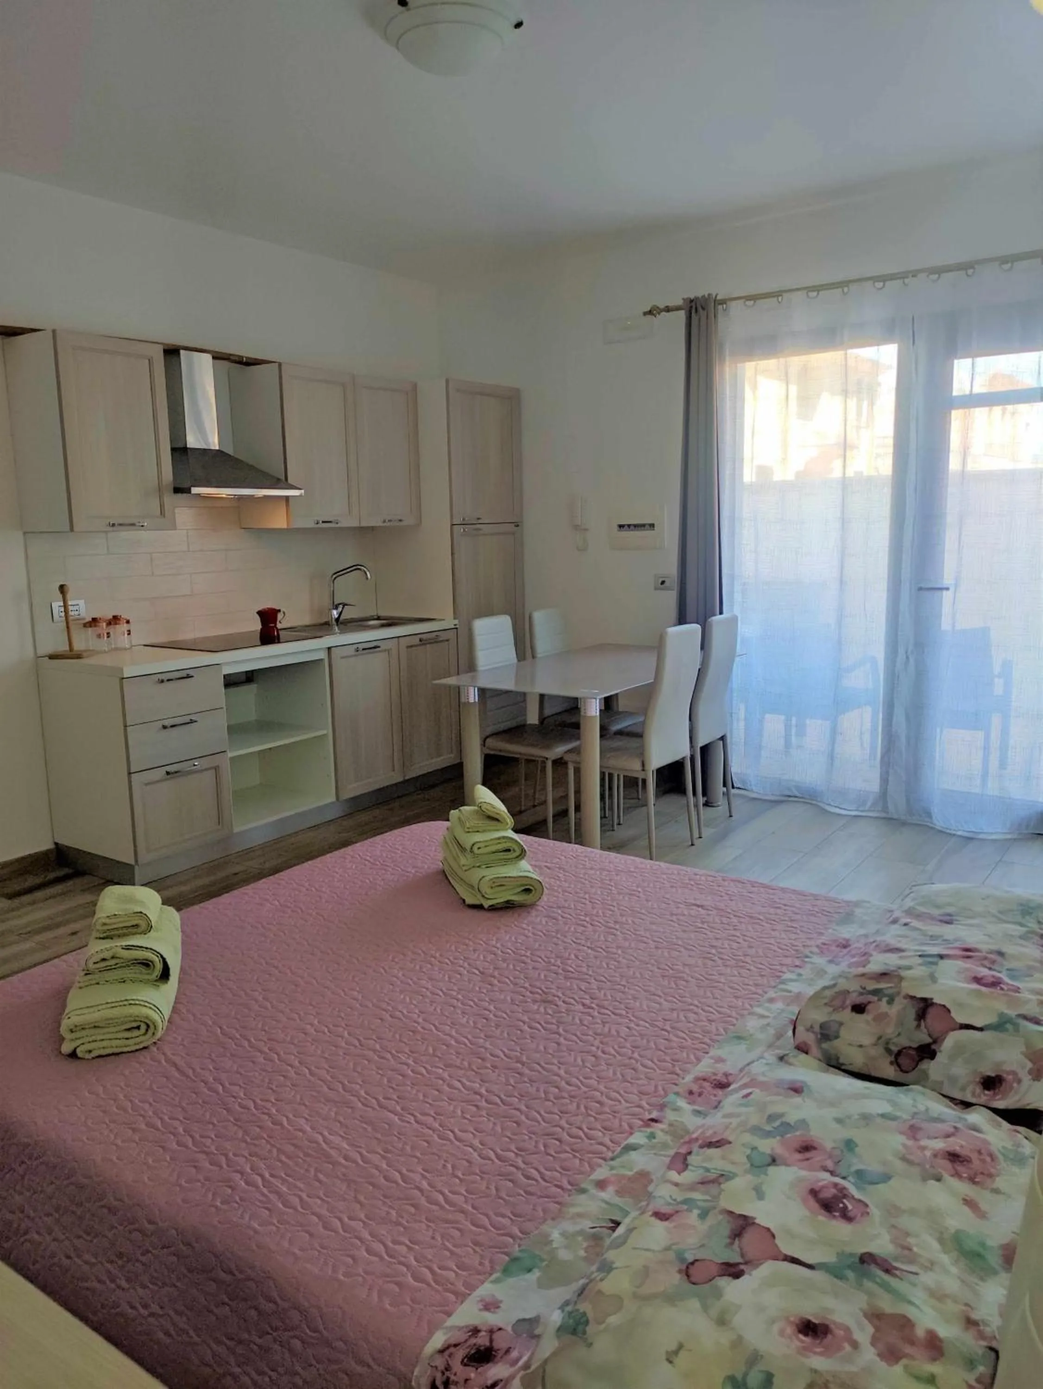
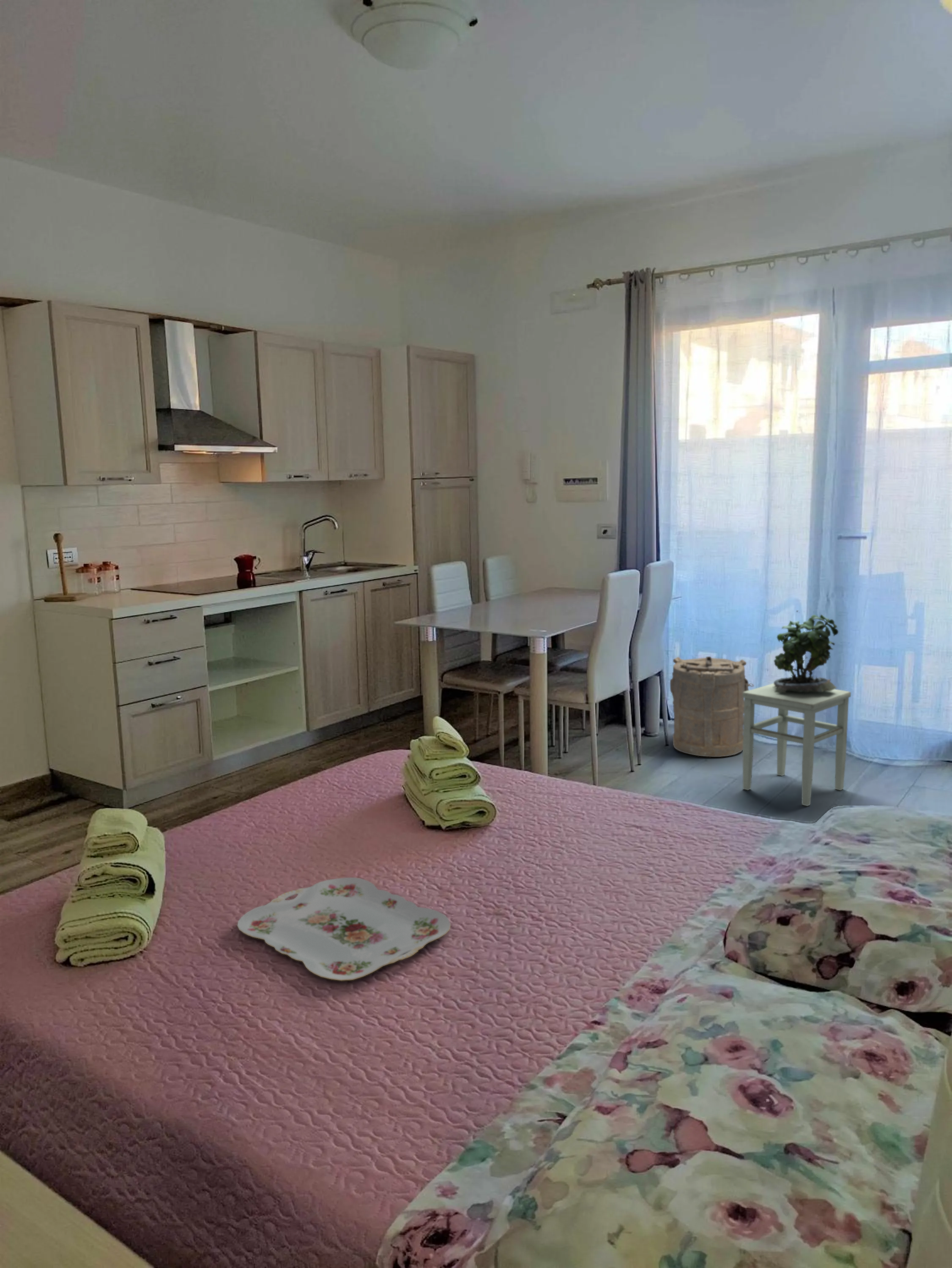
+ potted plant [773,610,839,693]
+ laundry hamper [670,656,755,757]
+ stool [742,683,851,806]
+ serving tray [237,877,451,981]
